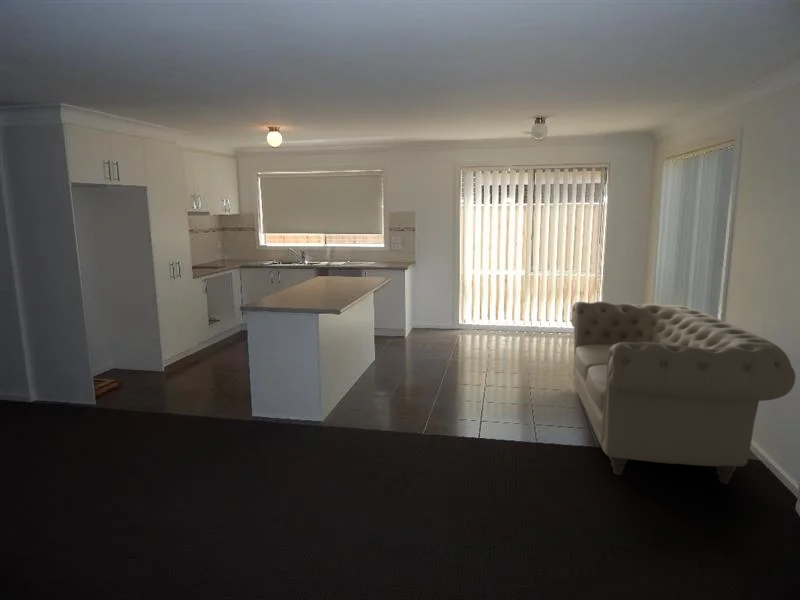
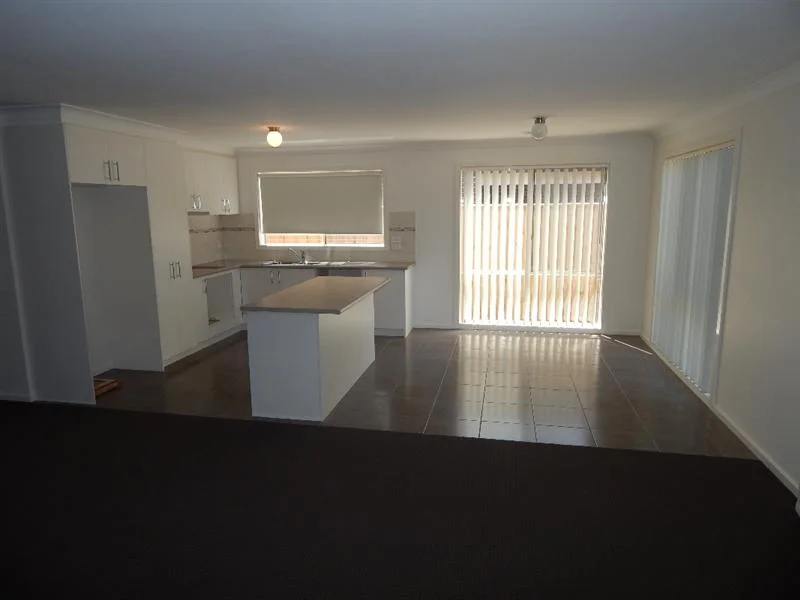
- sofa [570,300,796,485]
